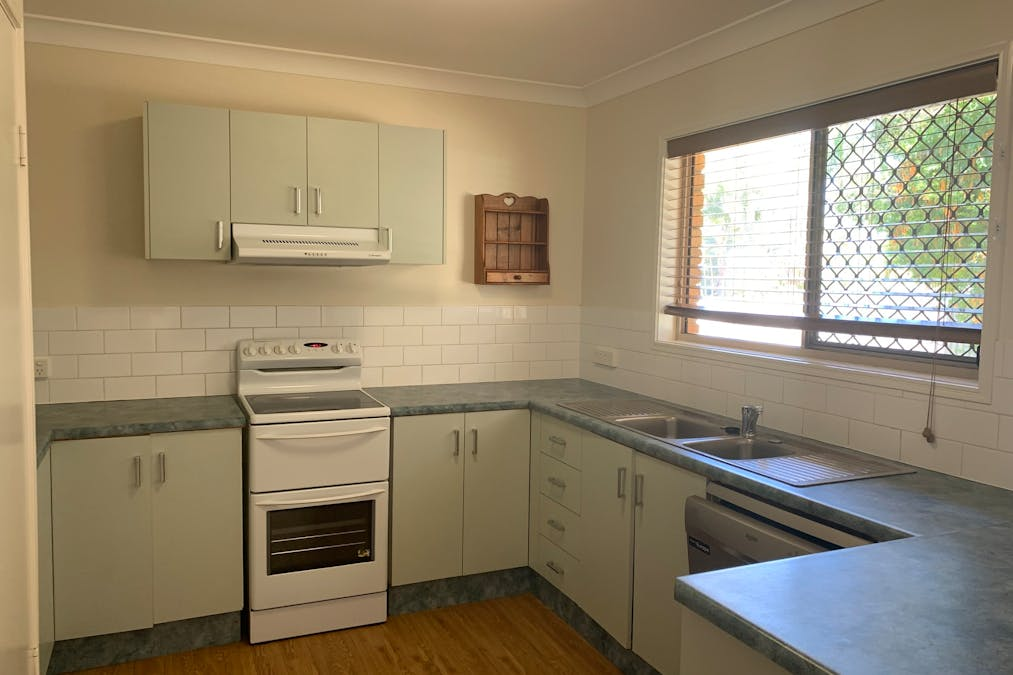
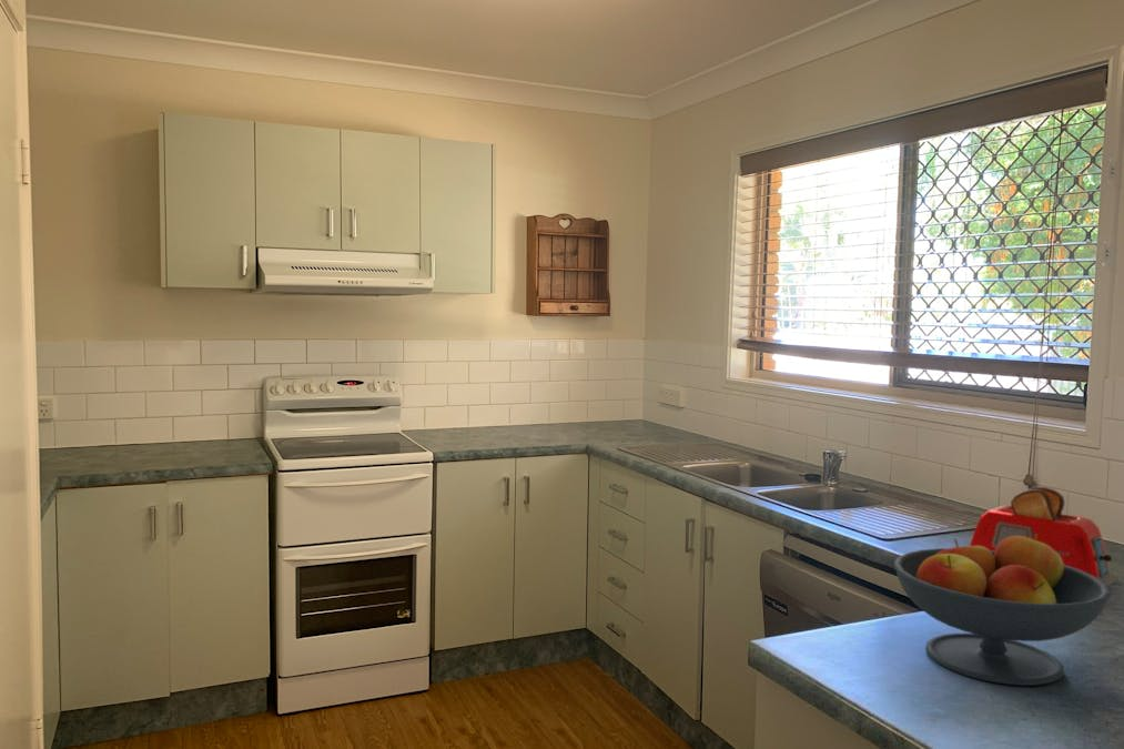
+ toaster [969,486,1123,588]
+ fruit bowl [892,534,1112,687]
